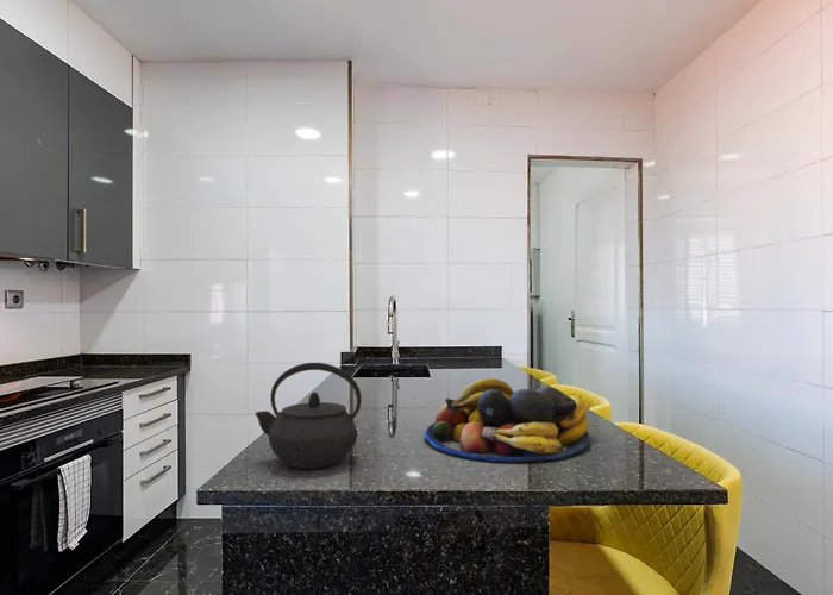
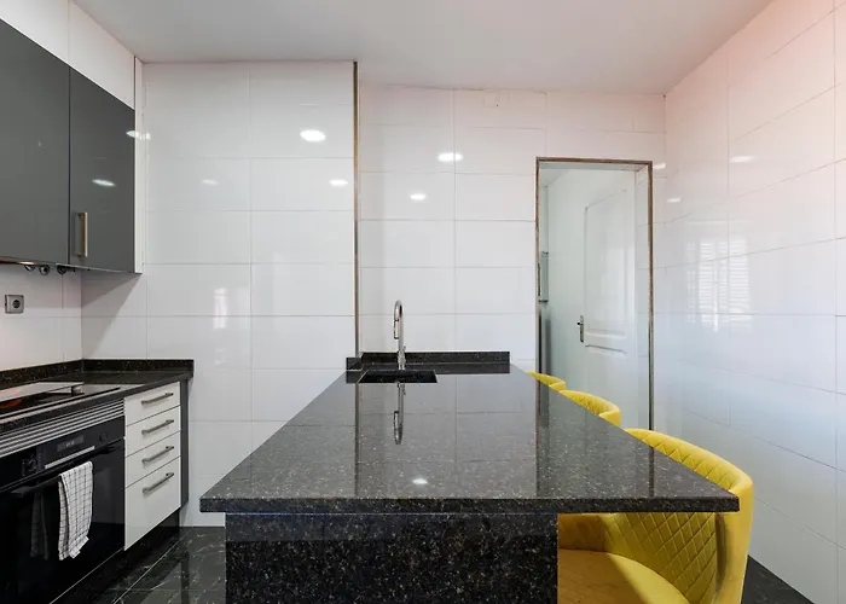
- kettle [253,362,363,470]
- fruit bowl [424,377,591,464]
